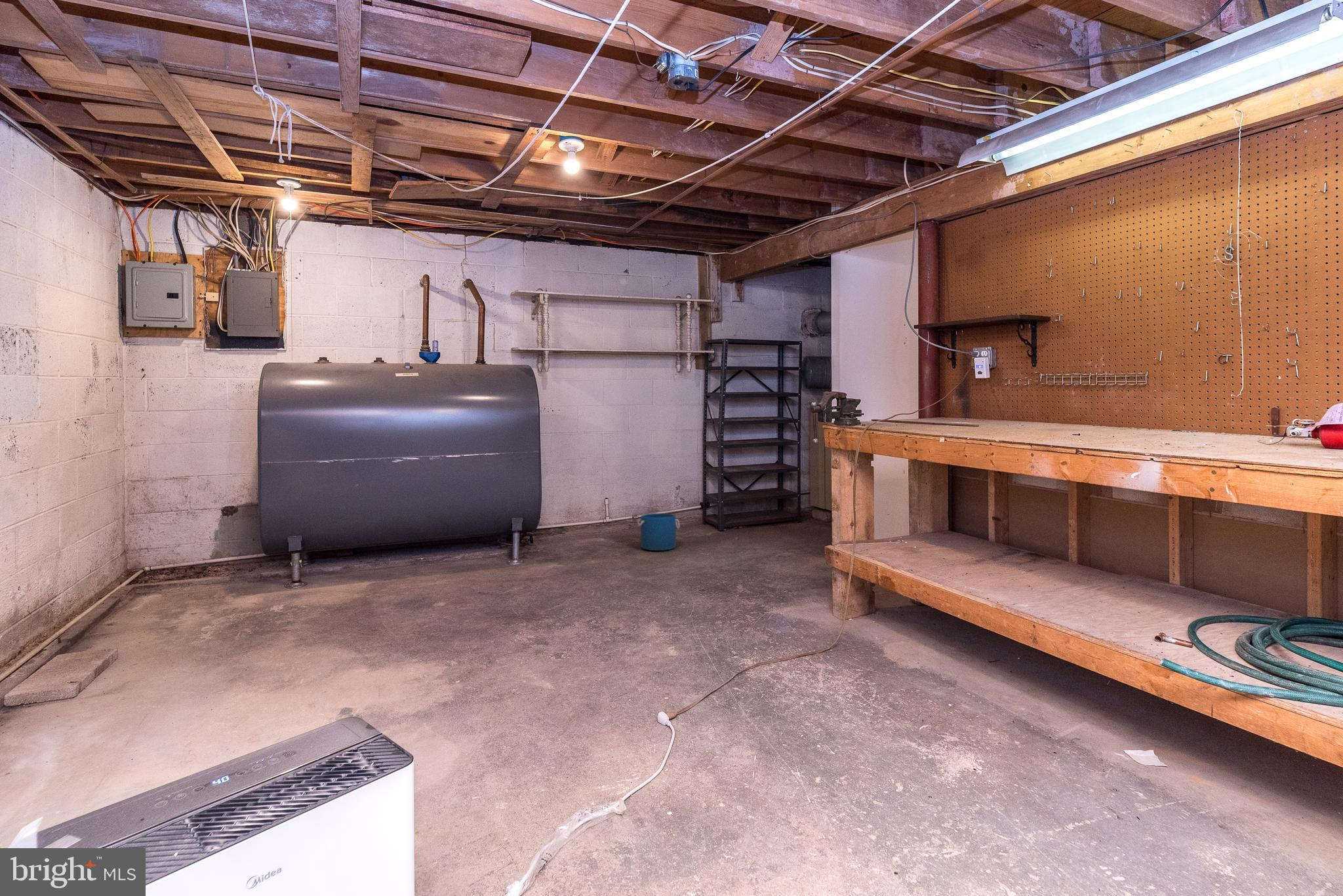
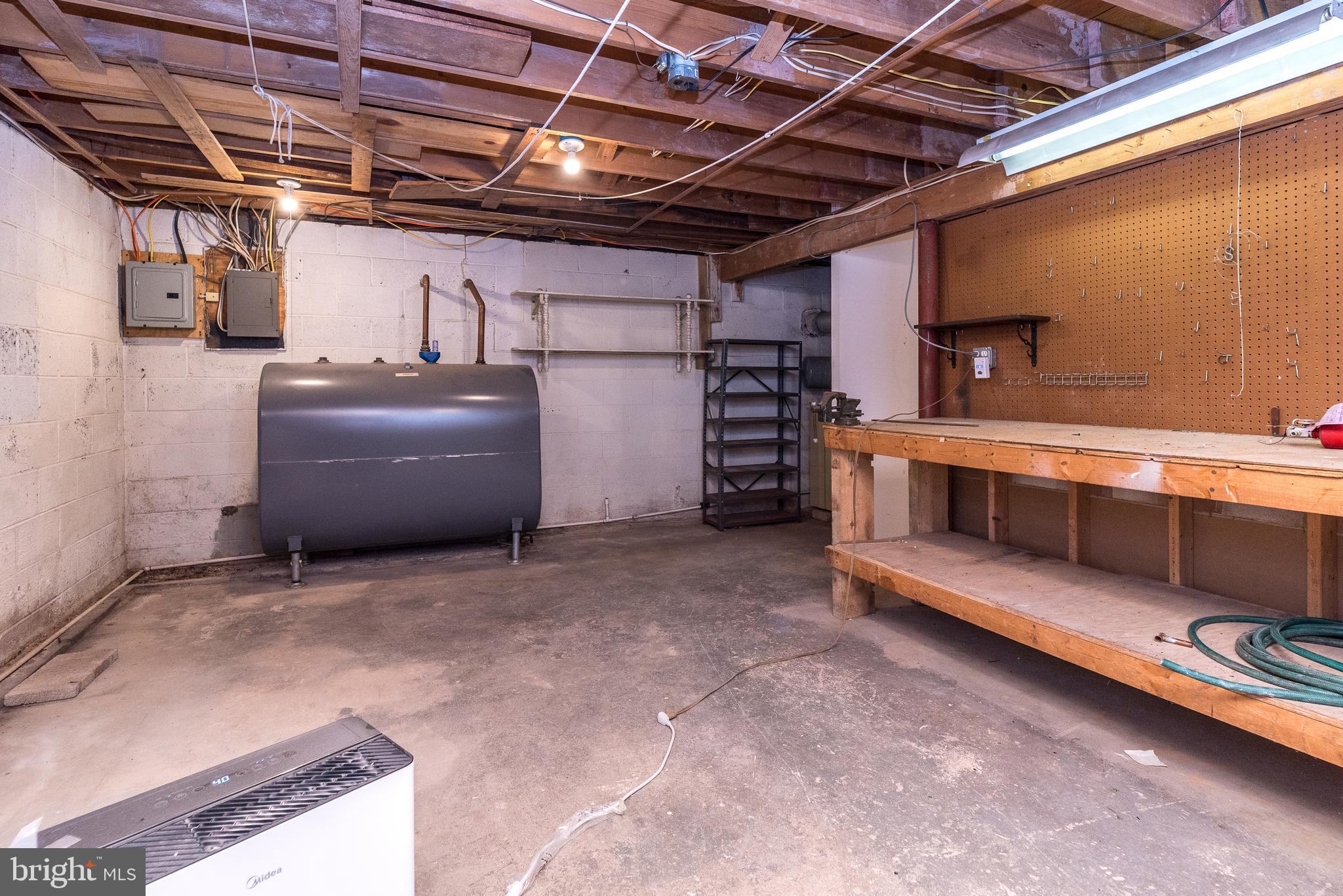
- bucket [637,513,680,551]
